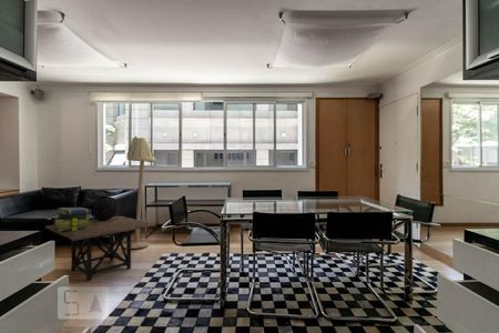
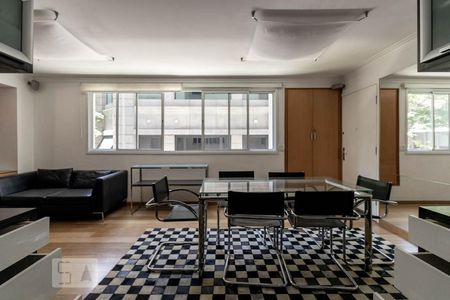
- side table [44,215,156,282]
- floor lamp [123,134,156,250]
- stack of books [53,206,91,231]
- decorative sphere [90,196,120,221]
